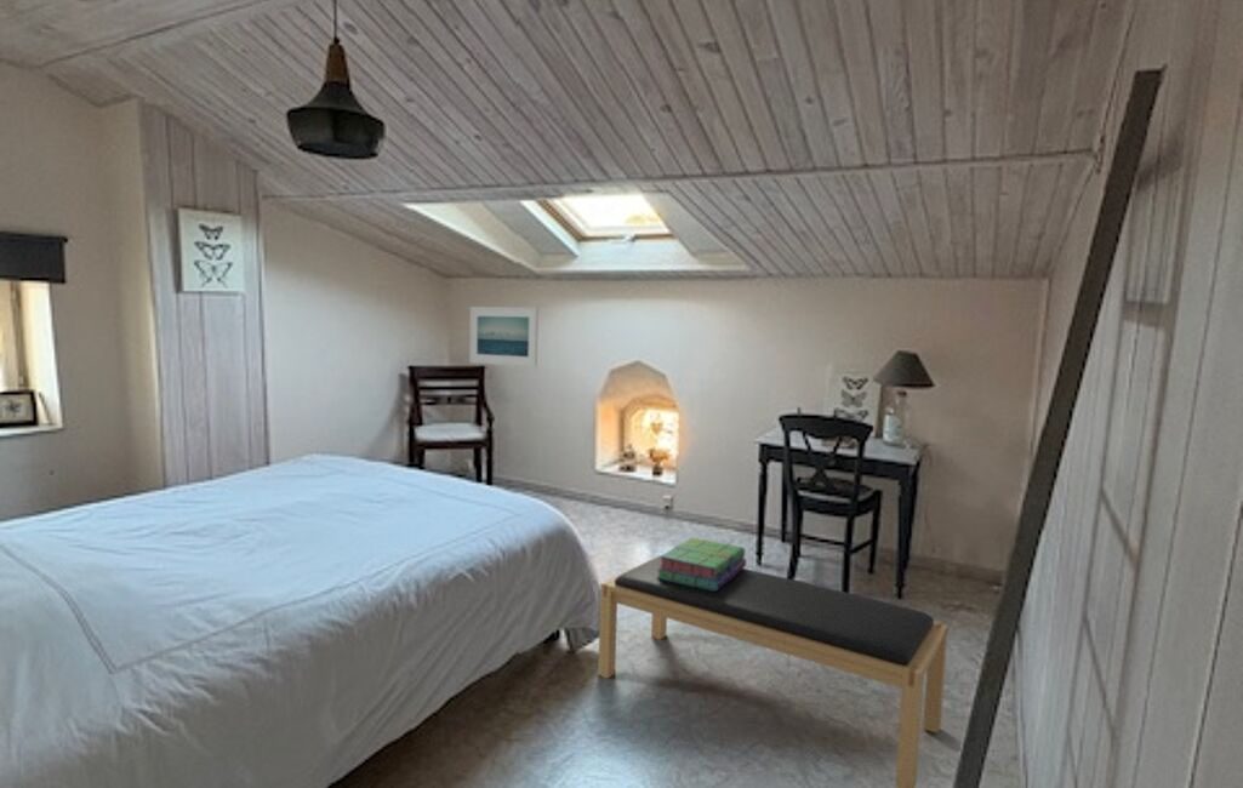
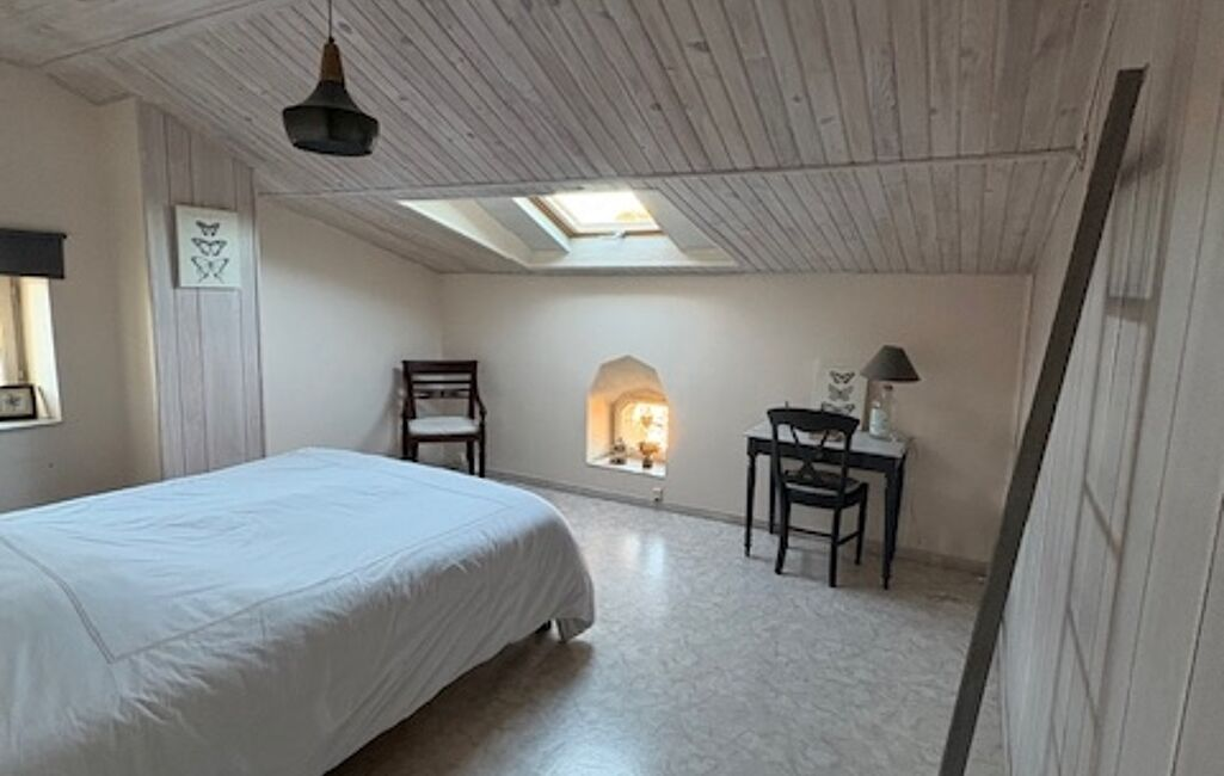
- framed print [468,306,540,369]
- stack of books [656,537,747,590]
- bench [597,554,950,788]
